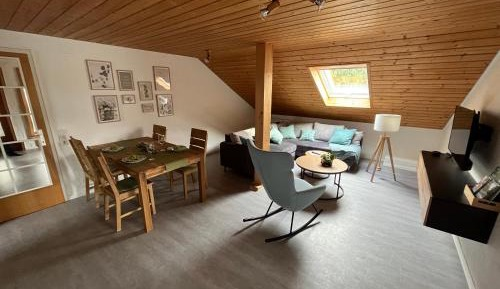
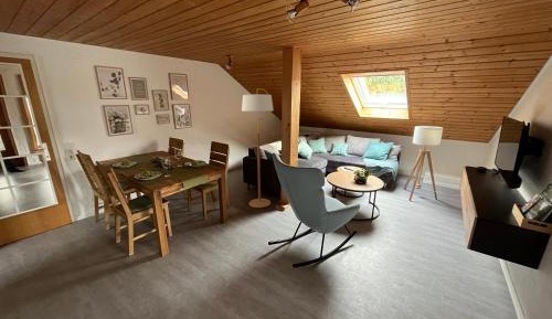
+ floor lamp [241,87,274,209]
